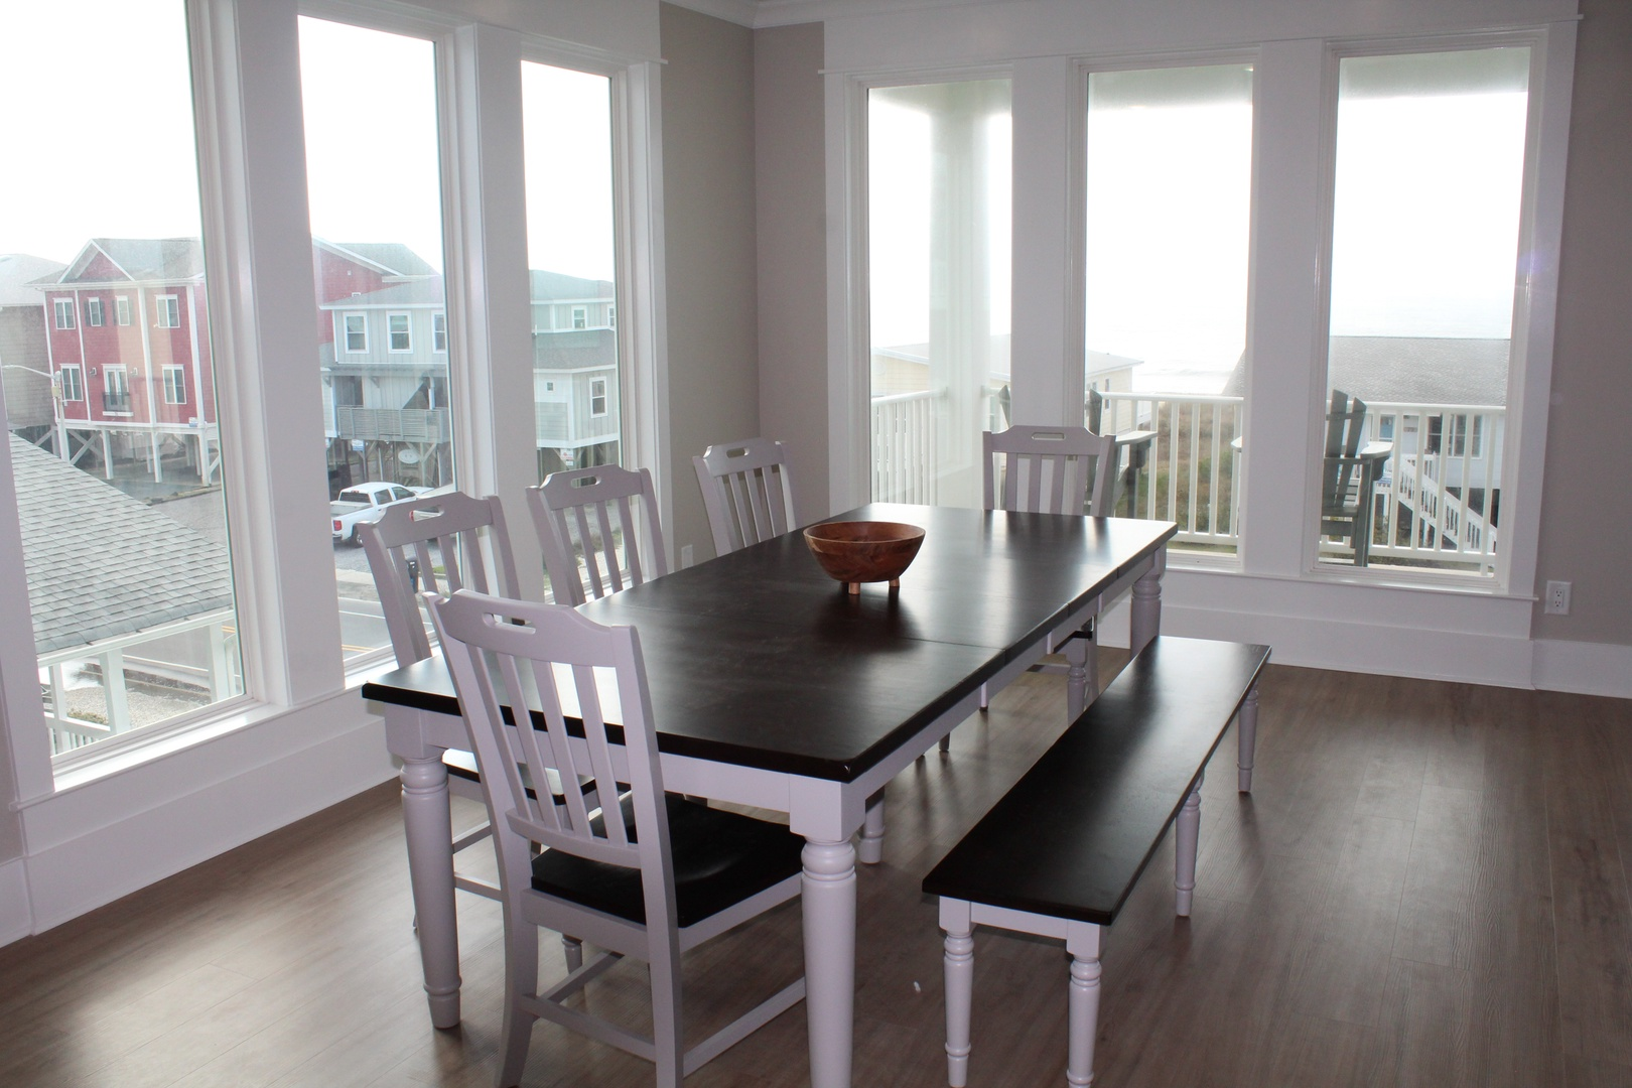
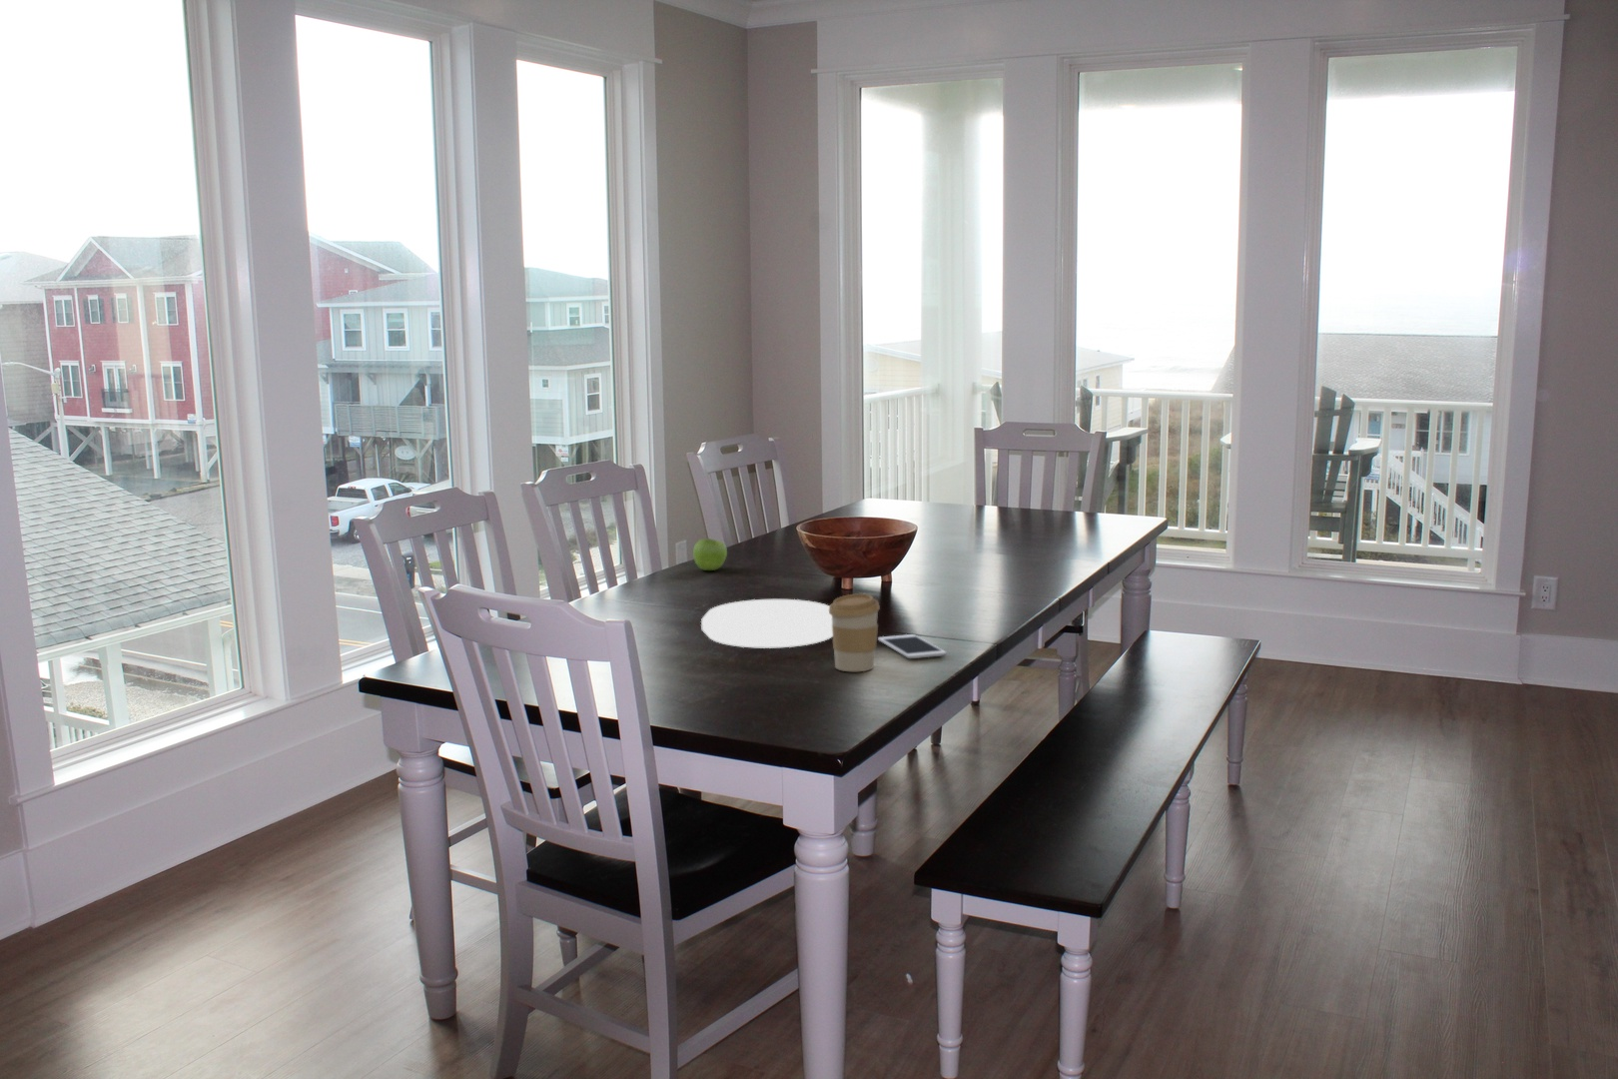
+ cell phone [876,633,947,660]
+ plate [701,599,833,649]
+ coffee cup [828,592,881,672]
+ fruit [692,537,728,572]
